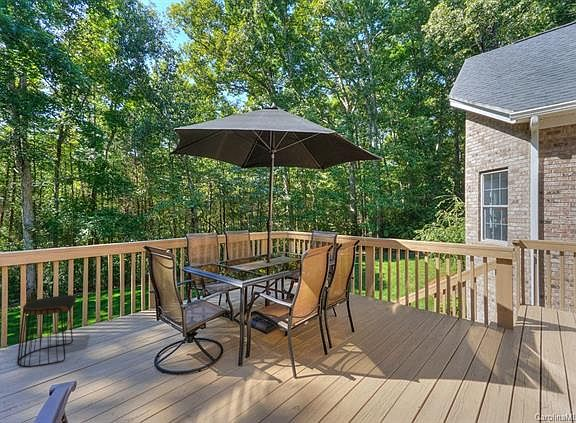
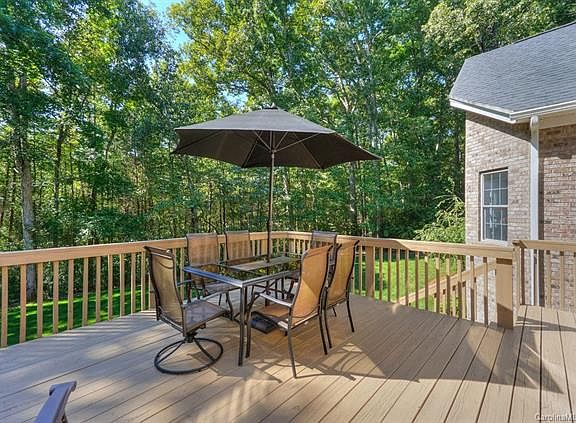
- stool [16,294,77,368]
